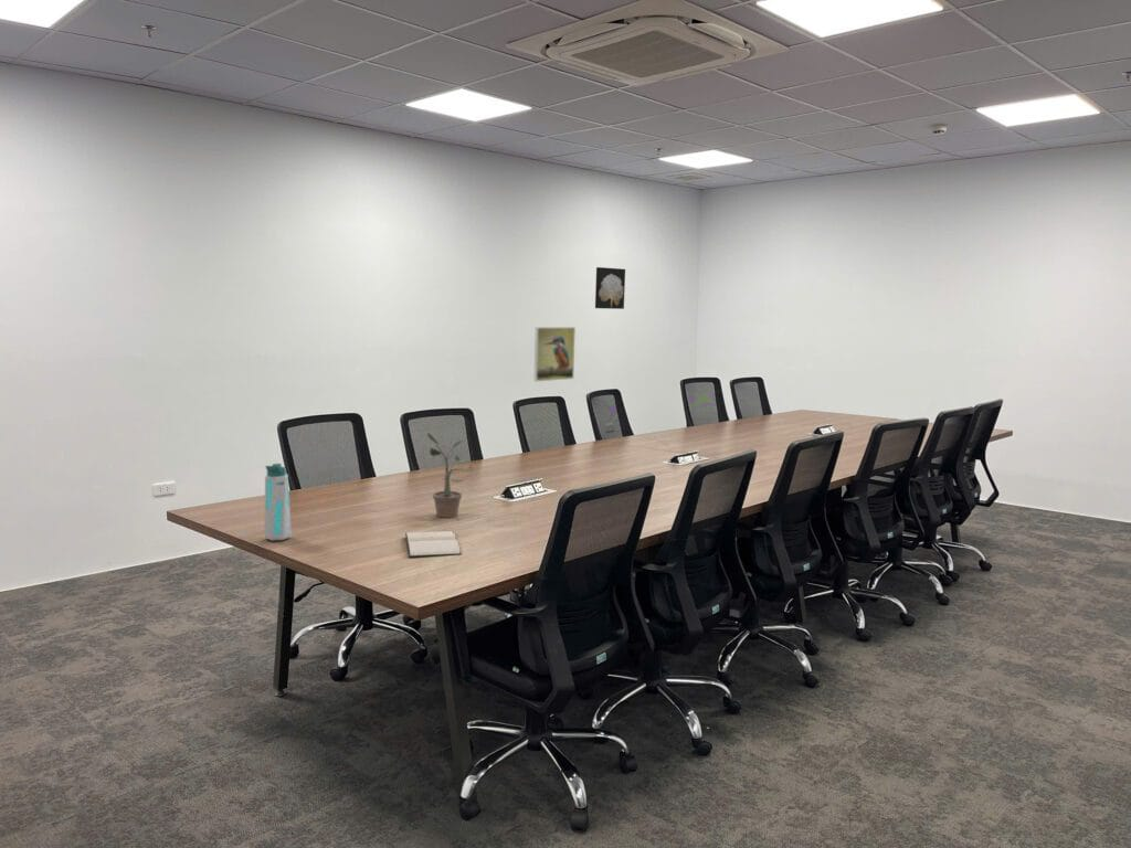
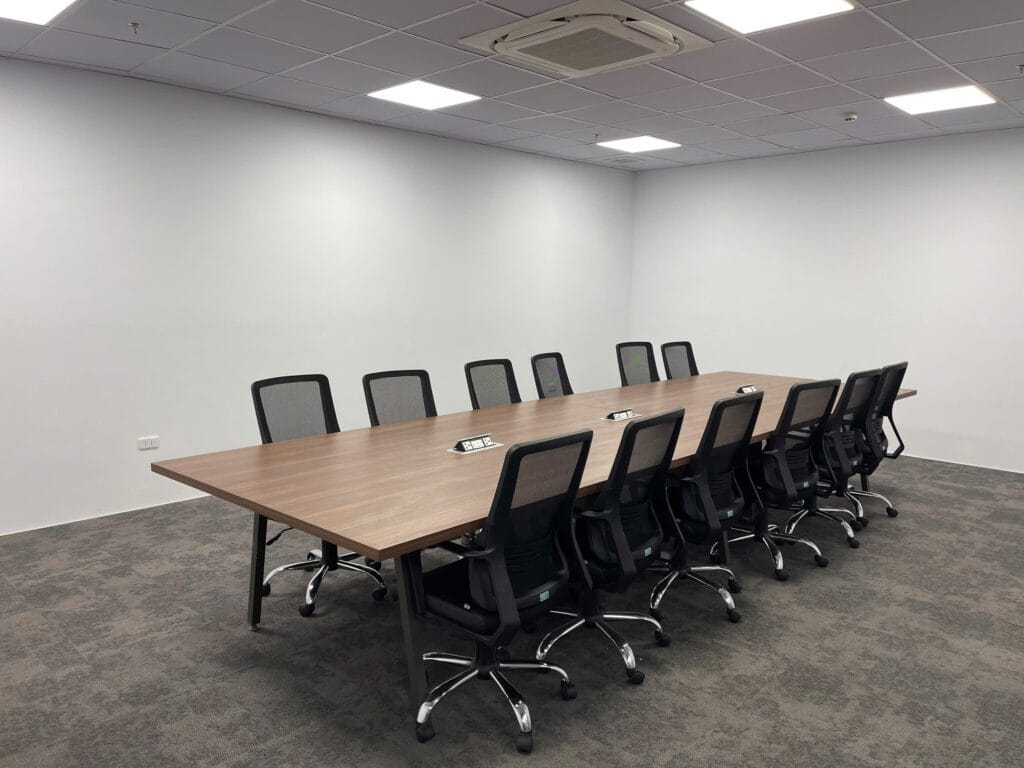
- water bottle [263,463,293,542]
- wall art [594,266,626,310]
- hardback book [404,530,463,559]
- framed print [533,326,577,382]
- potted plant [426,432,474,519]
